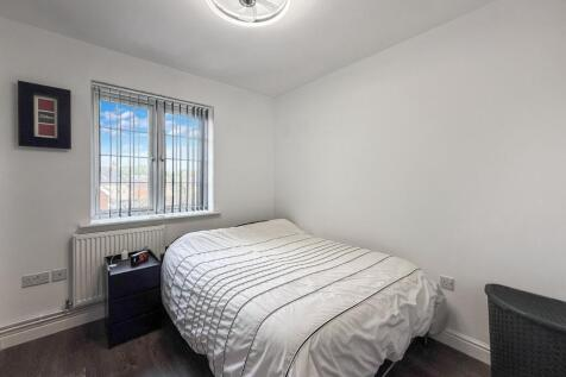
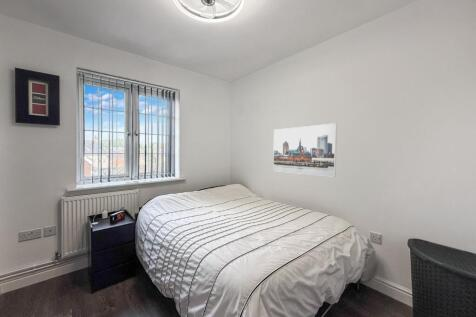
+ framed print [272,122,338,178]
